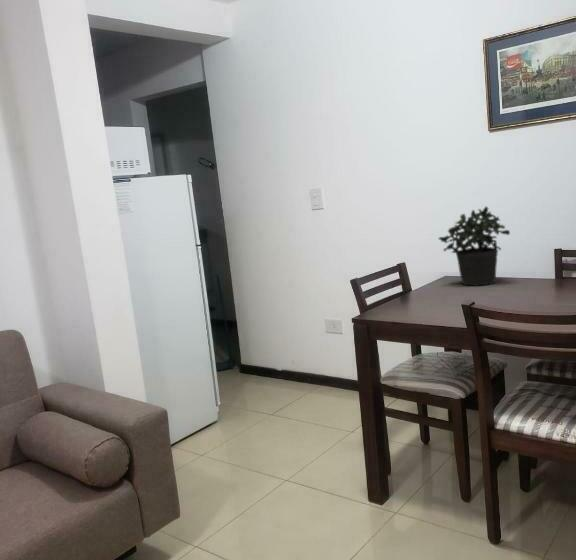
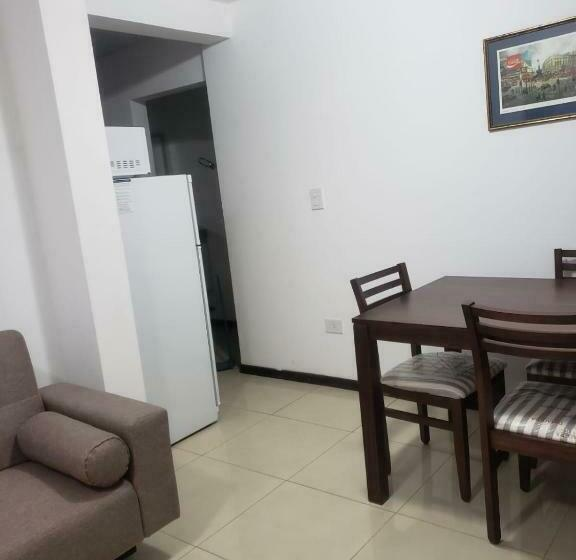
- potted plant [438,205,511,287]
